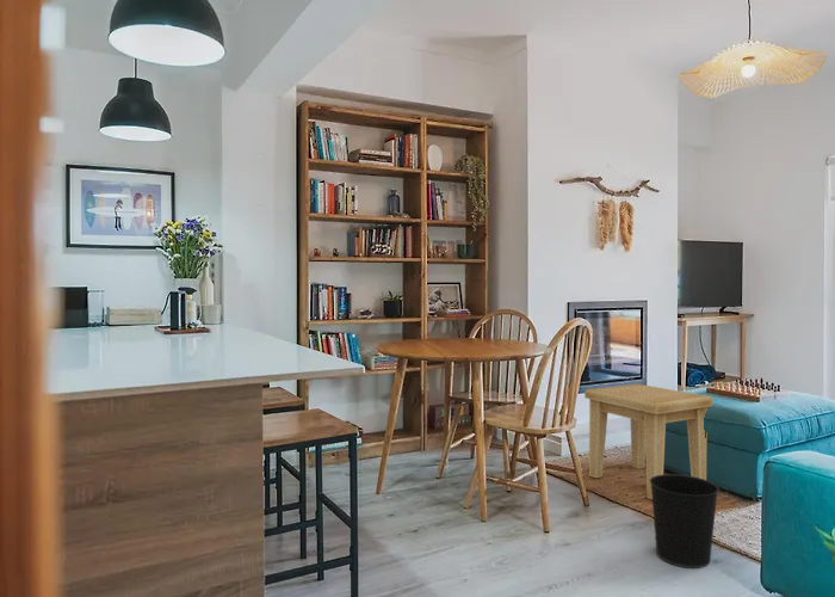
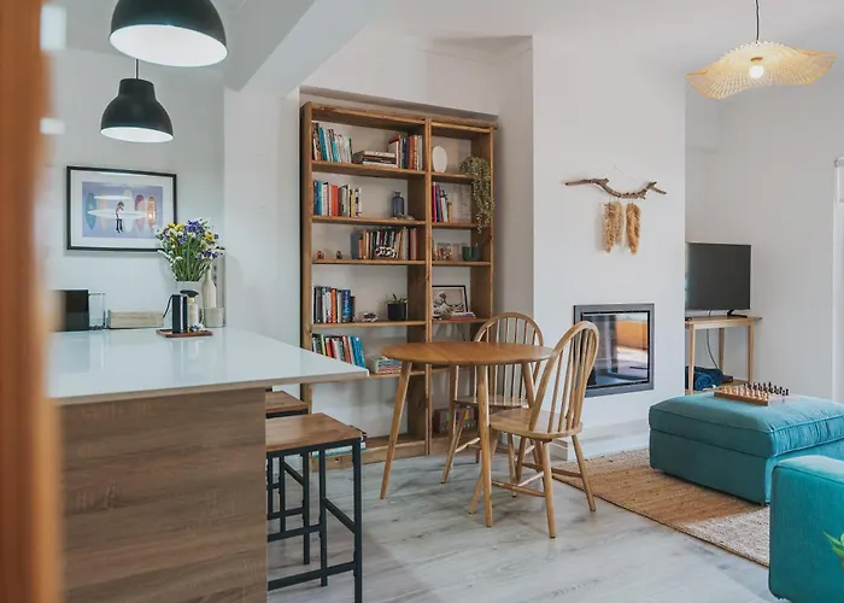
- wastebasket [649,473,720,570]
- side table [583,383,713,500]
